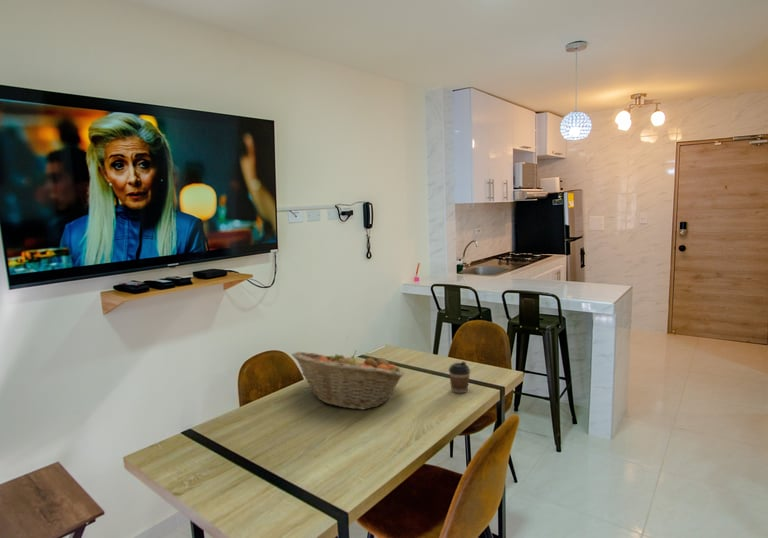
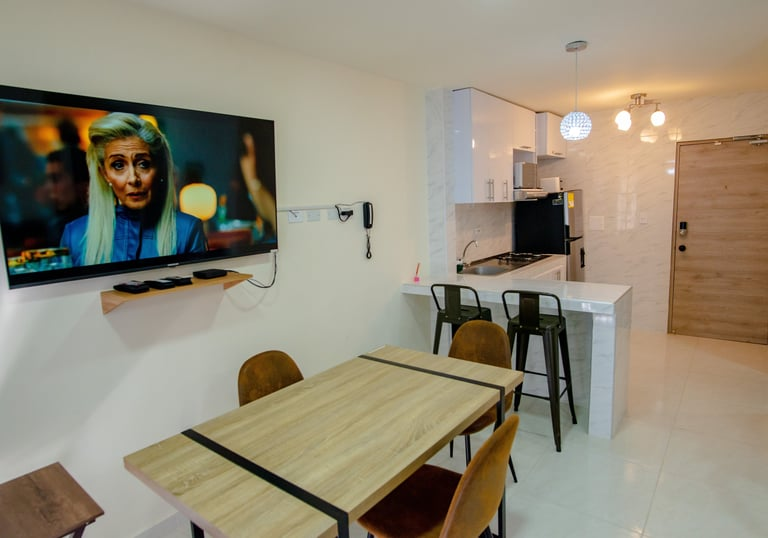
- coffee cup [448,361,471,394]
- fruit basket [291,350,405,411]
